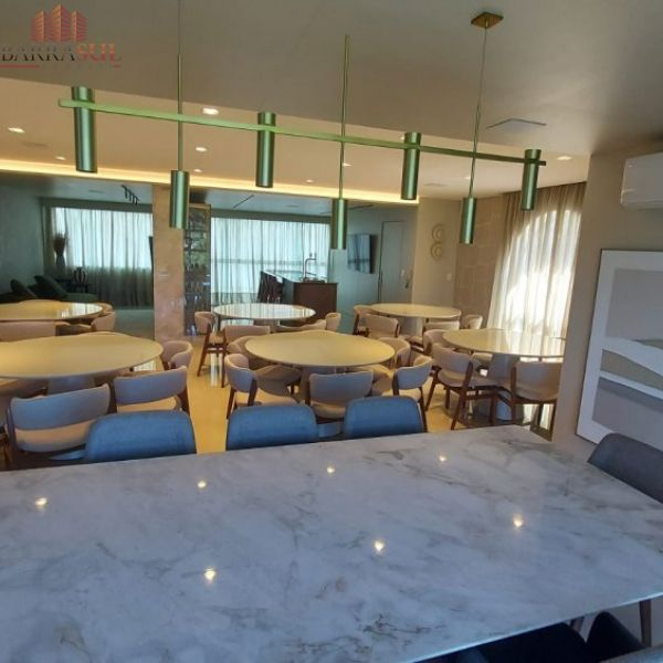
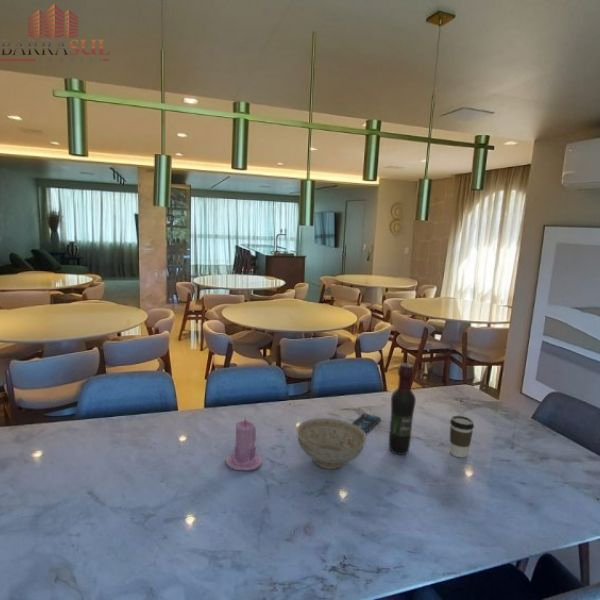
+ smartphone [351,412,382,433]
+ coffee cup [449,415,475,459]
+ decorative bowl [295,417,368,470]
+ candle [224,418,263,472]
+ wine bottle [388,362,417,456]
